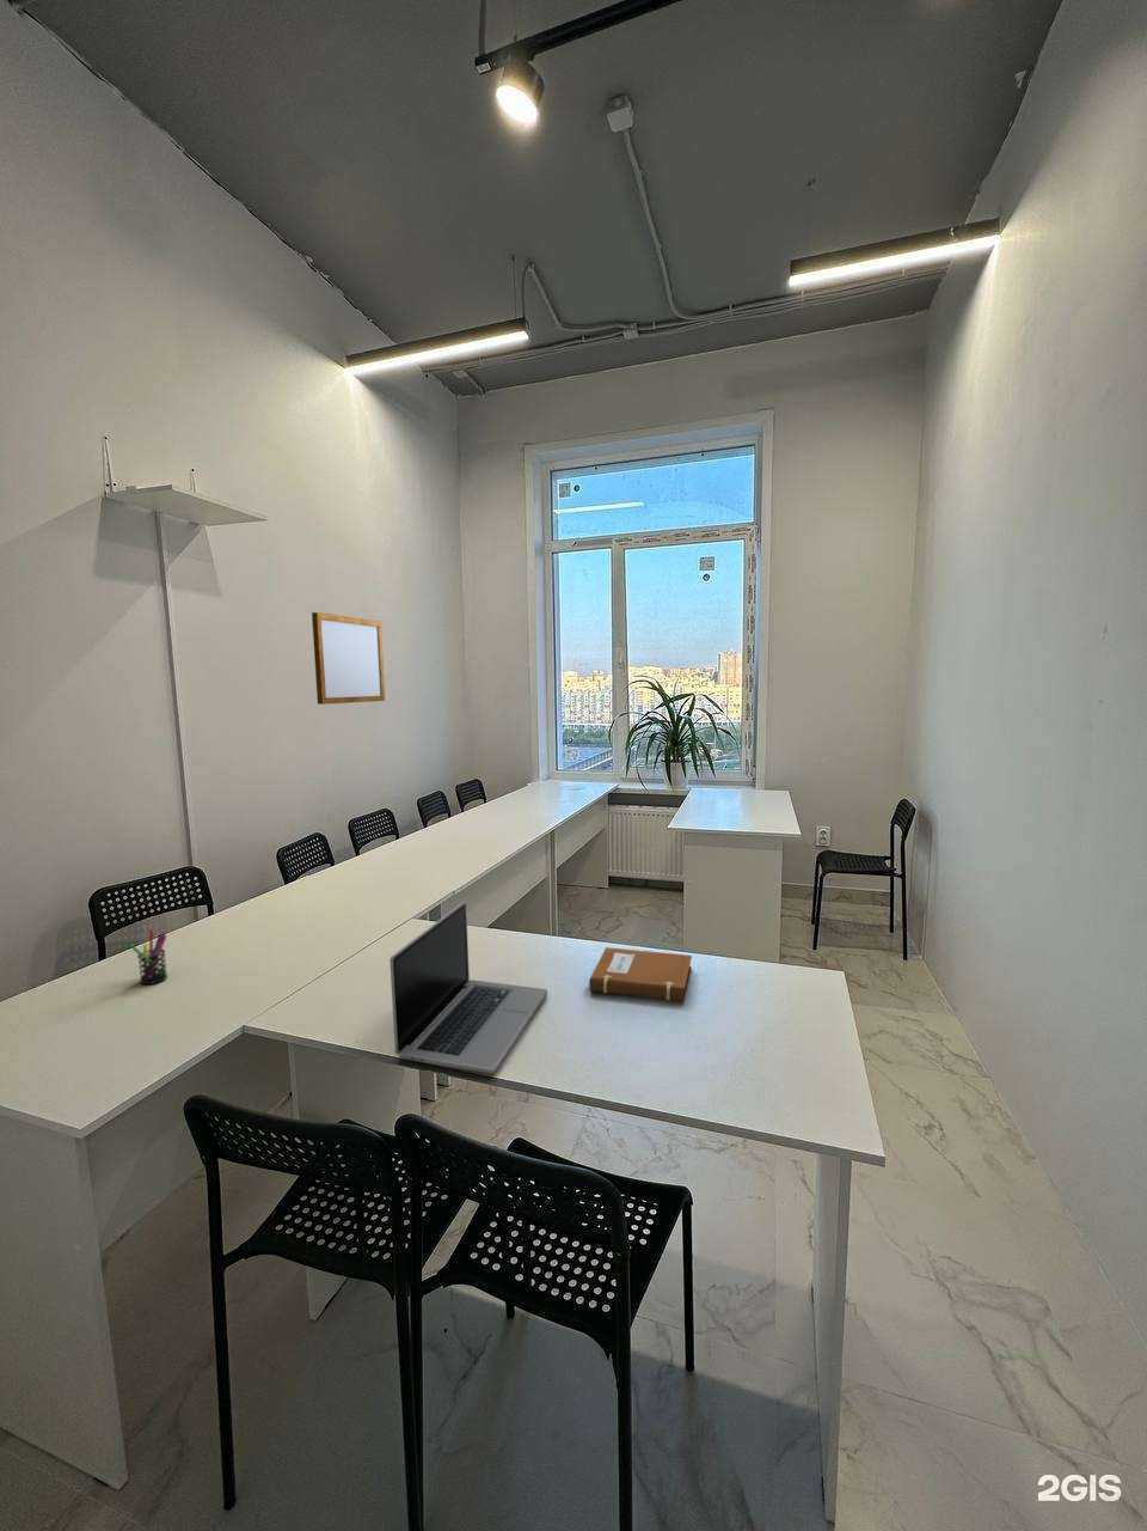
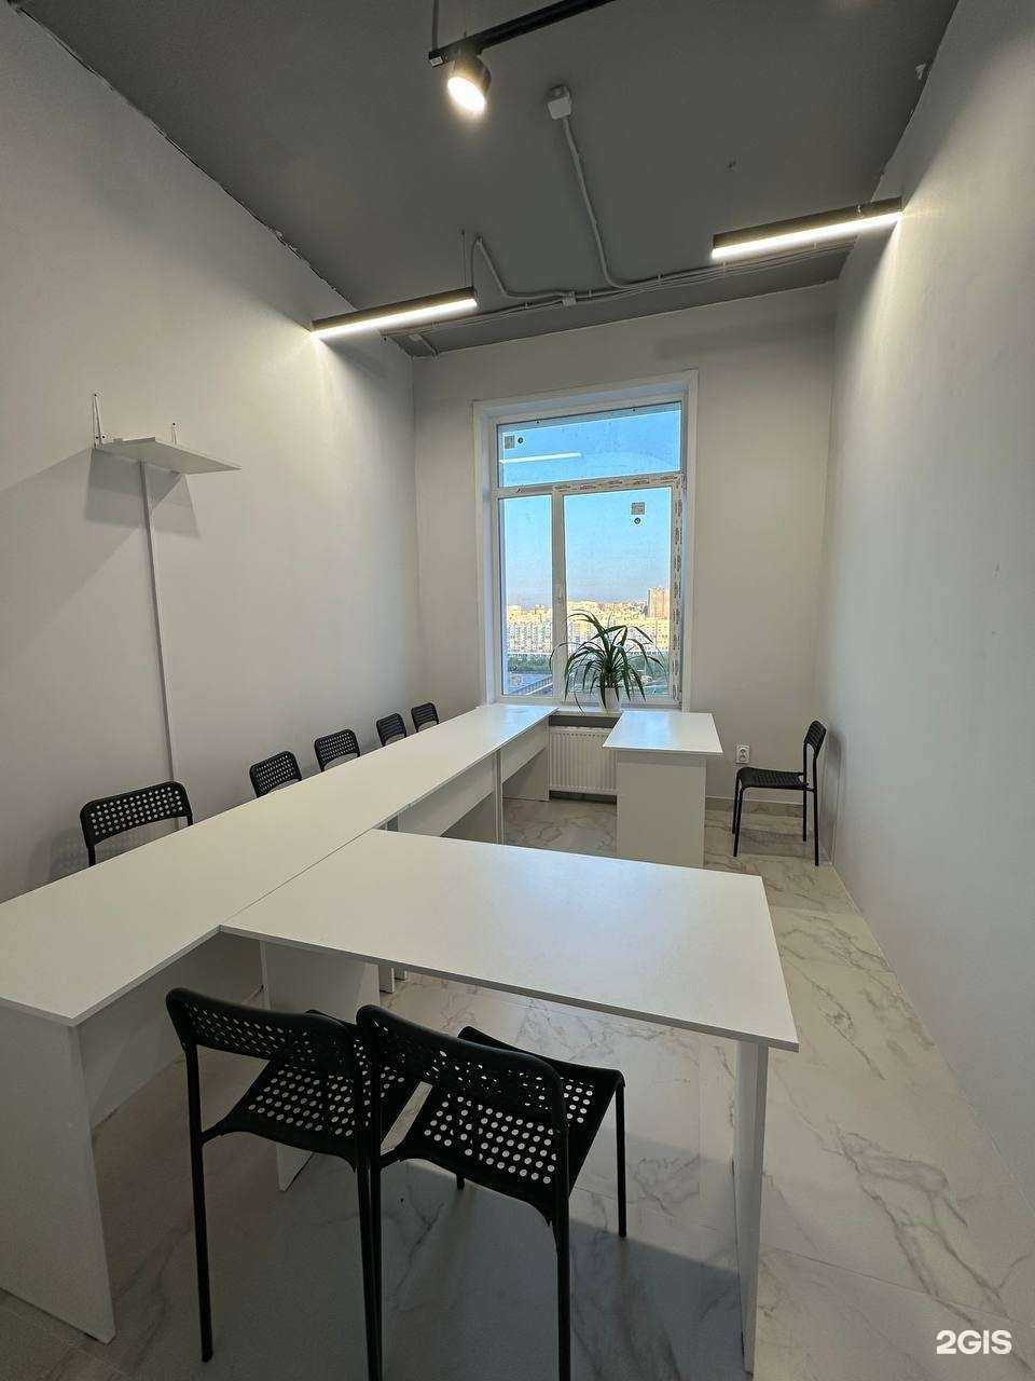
- pen holder [128,929,169,986]
- writing board [311,611,386,705]
- laptop [388,901,548,1074]
- notebook [587,946,693,1002]
